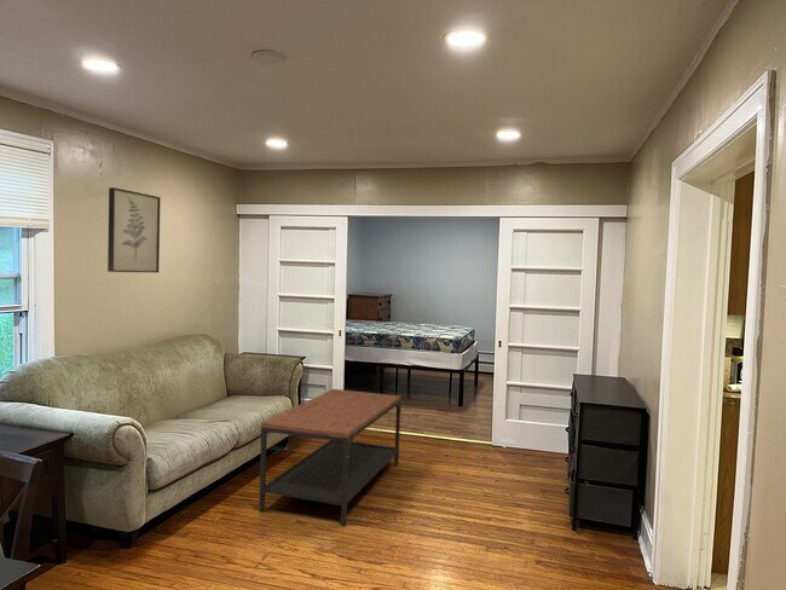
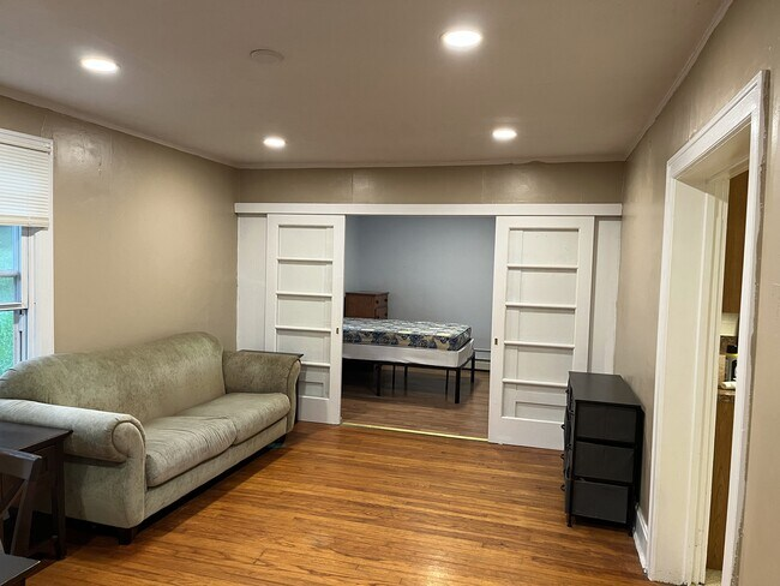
- coffee table [258,388,403,526]
- wall art [106,186,161,273]
